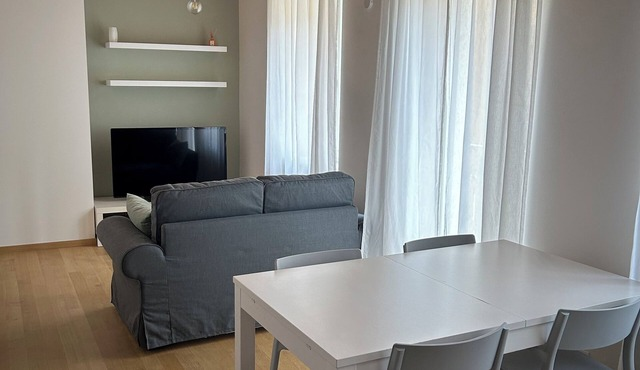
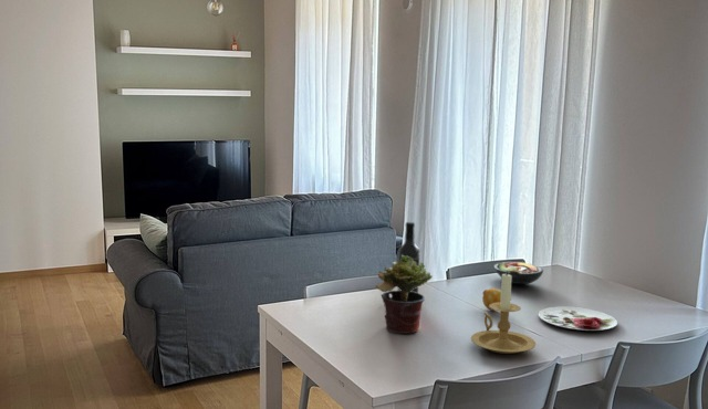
+ wine bottle [397,221,420,293]
+ candle holder [470,272,537,355]
+ plate [538,305,618,332]
+ fruit [481,287,501,312]
+ potted plant [375,255,434,335]
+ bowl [493,261,544,285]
